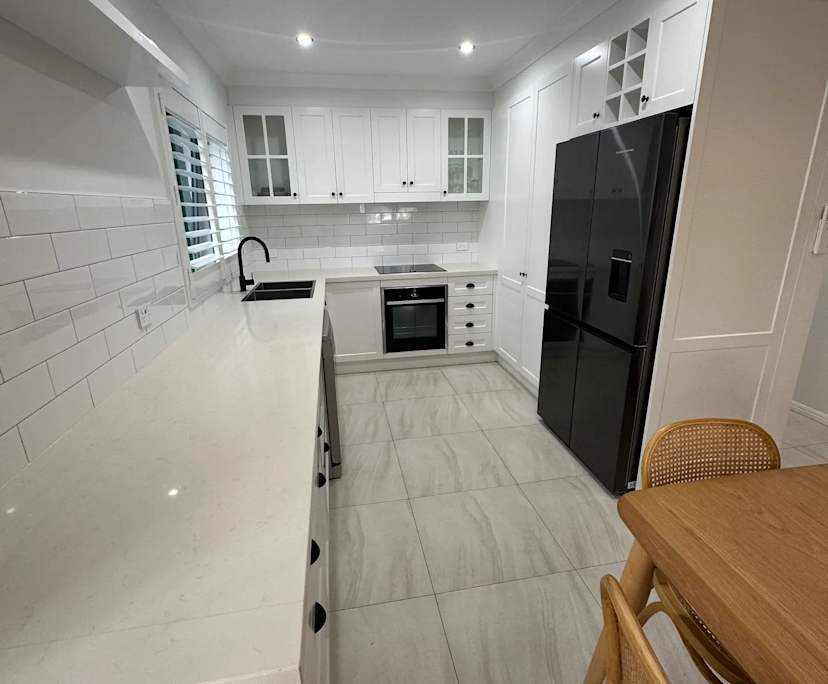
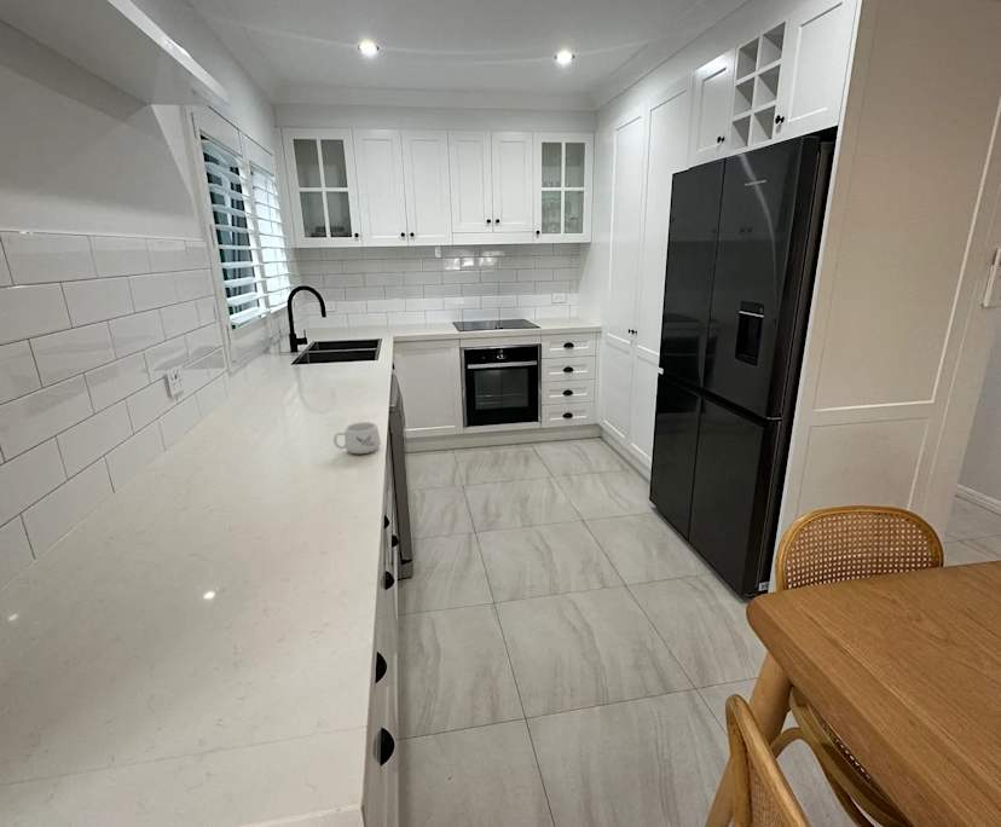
+ mug [332,421,382,455]
